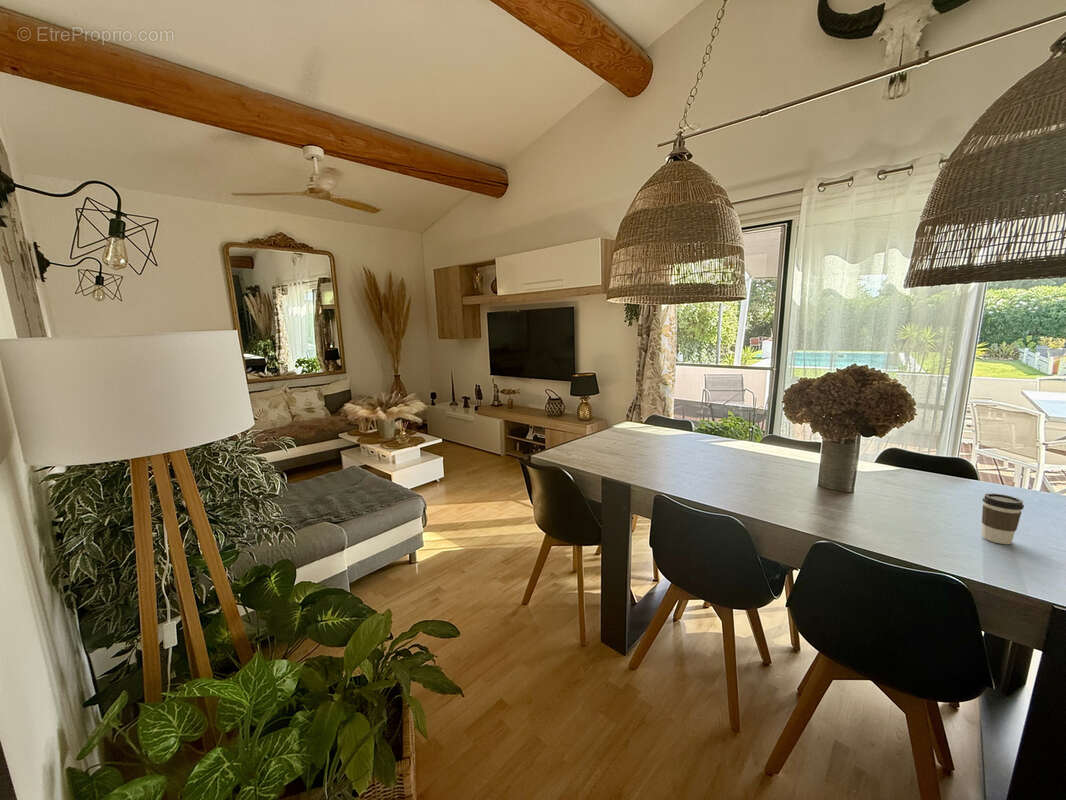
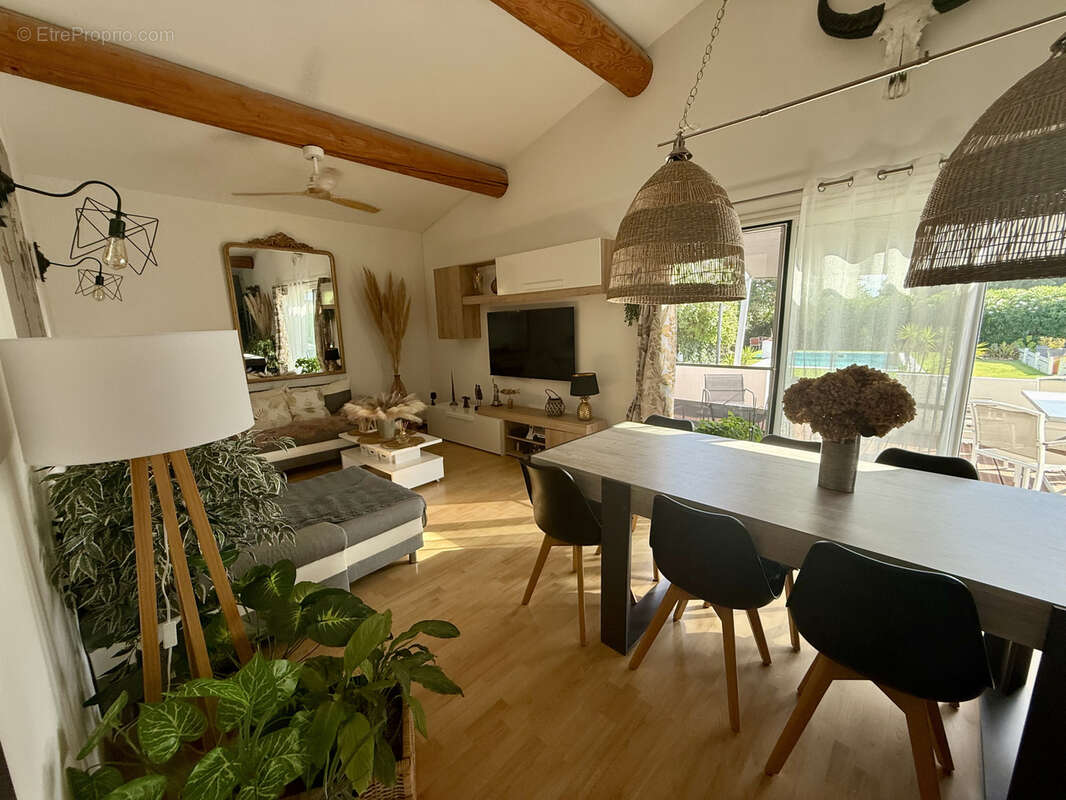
- coffee cup [981,492,1025,545]
